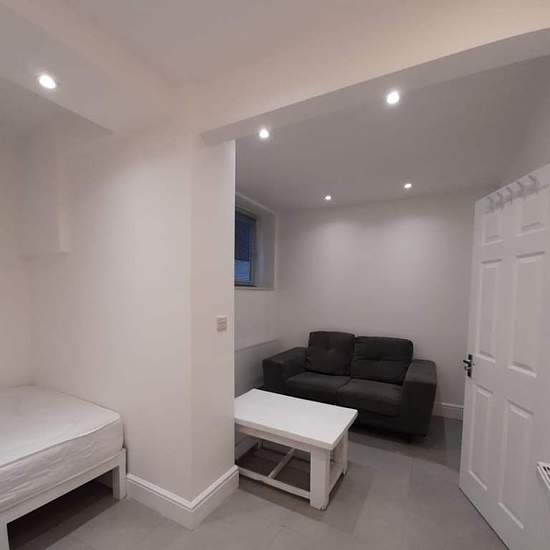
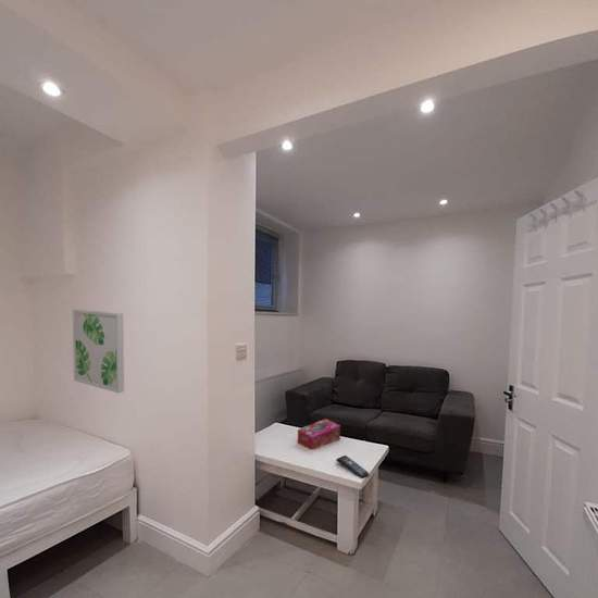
+ tissue box [297,418,341,451]
+ remote control [335,454,370,479]
+ wall art [72,308,125,394]
